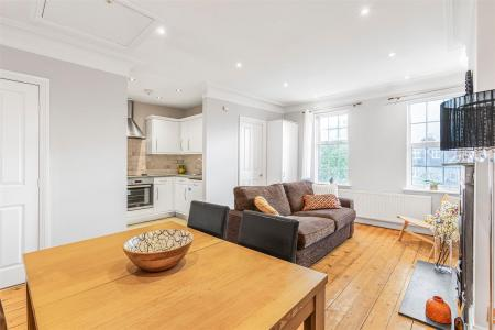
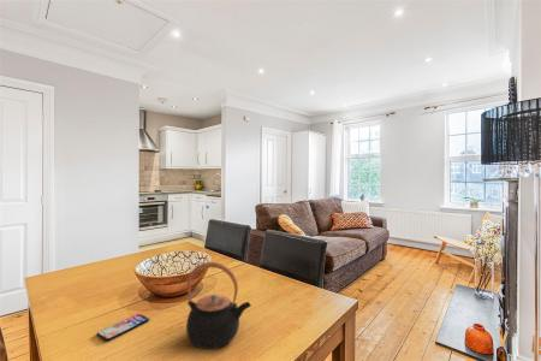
+ smartphone [96,313,150,342]
+ teapot [185,261,252,350]
